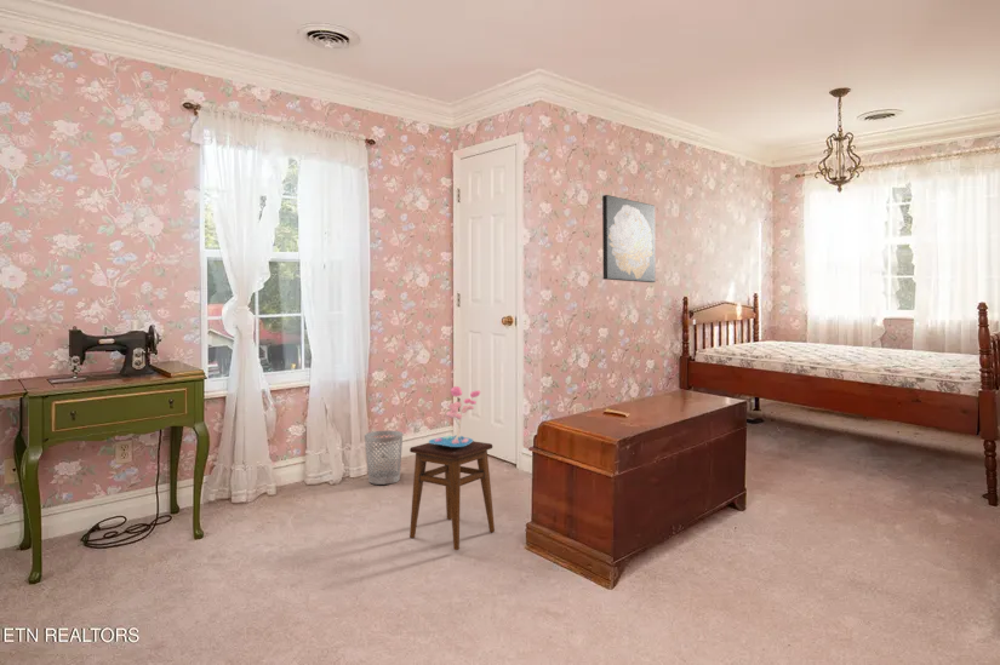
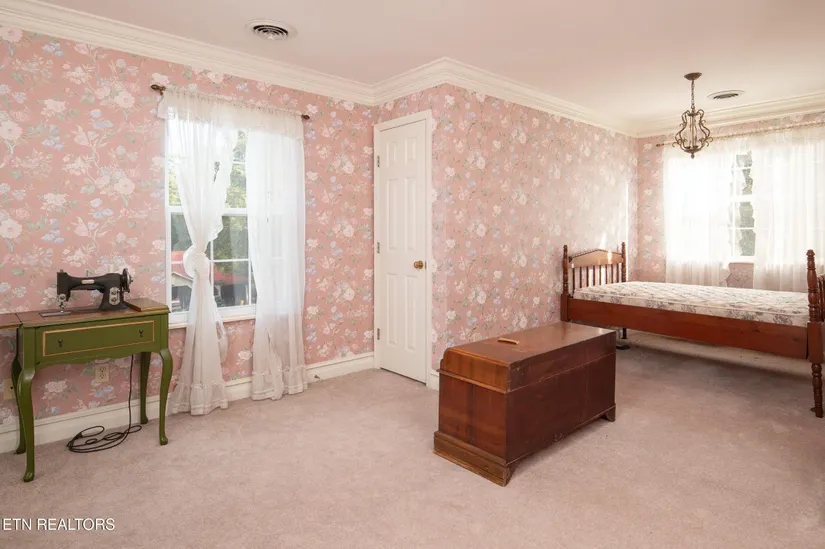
- wastebasket [364,430,404,486]
- stool [408,440,496,551]
- decorative tree [428,385,481,447]
- wall art [601,194,657,283]
